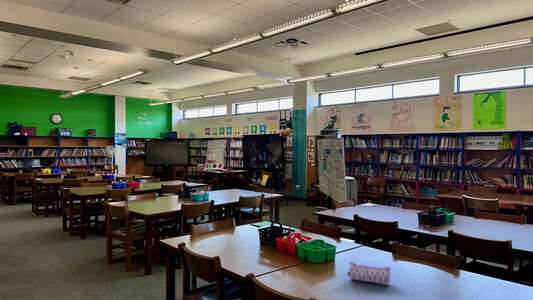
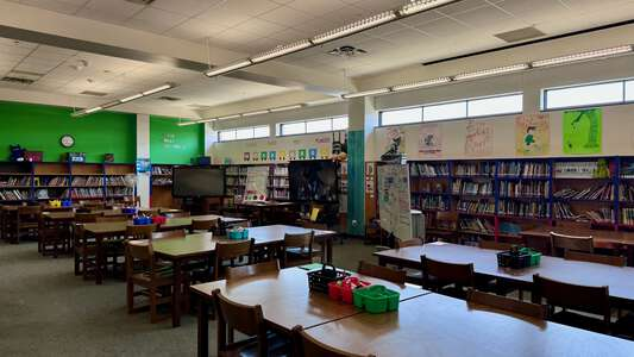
- pencil case [346,261,392,285]
